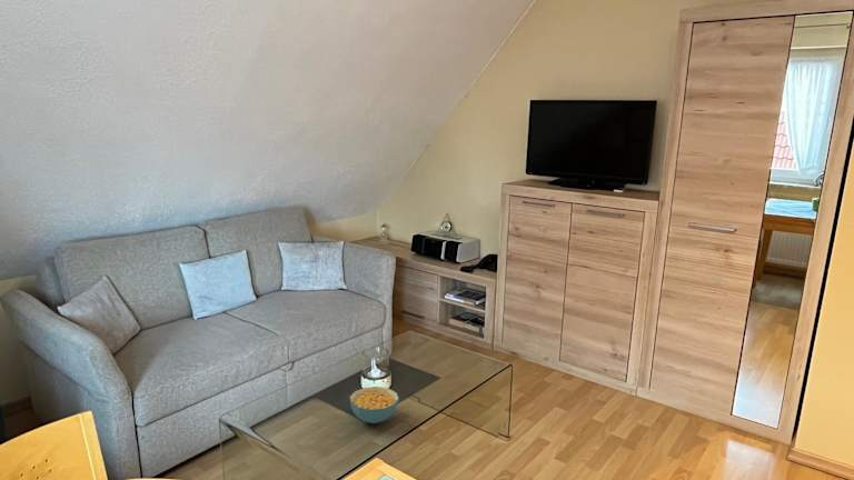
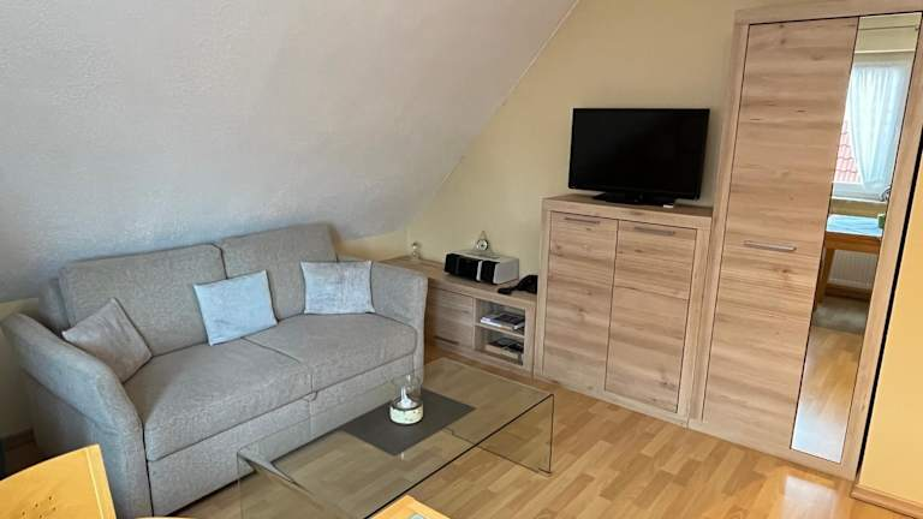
- cereal bowl [349,386,400,424]
